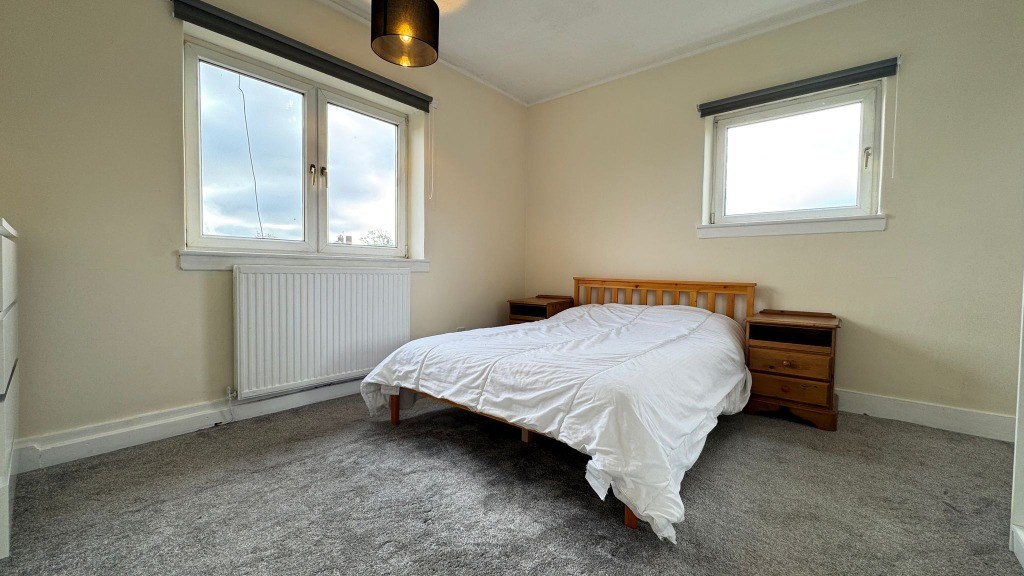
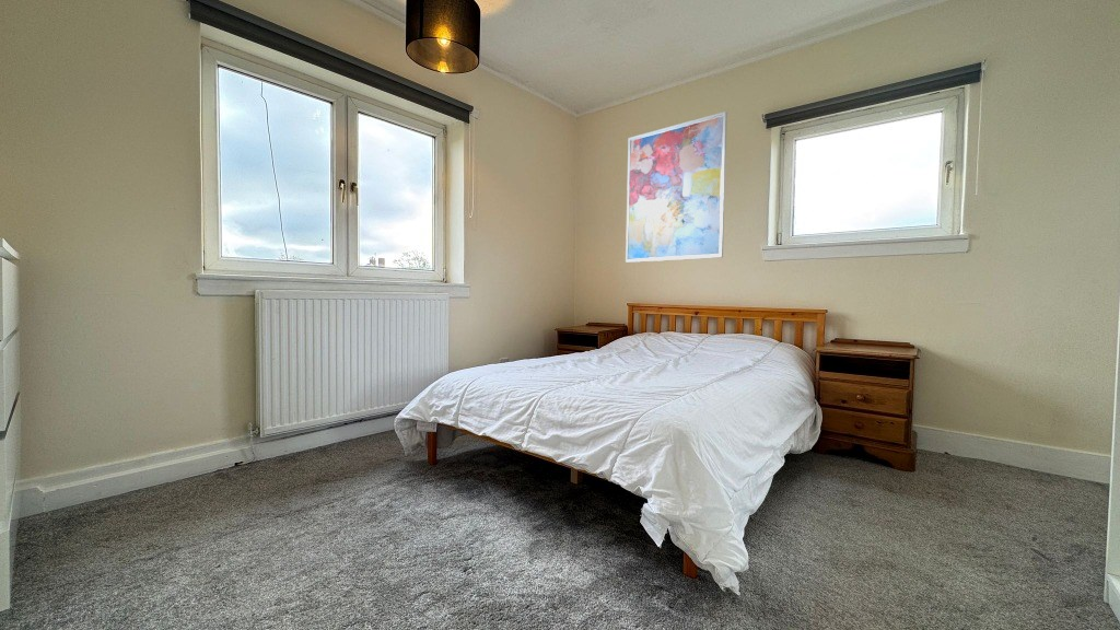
+ wall art [625,110,728,264]
